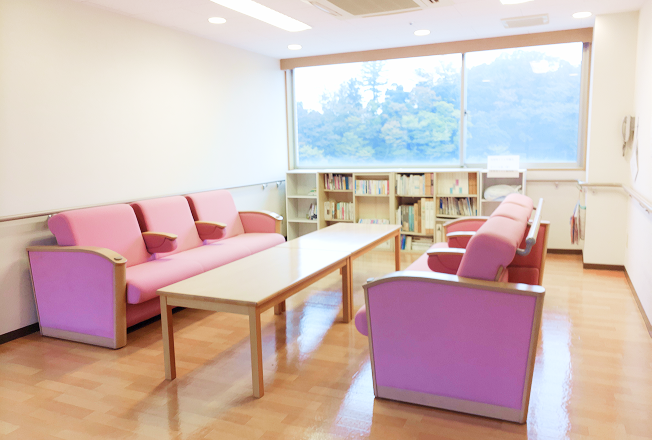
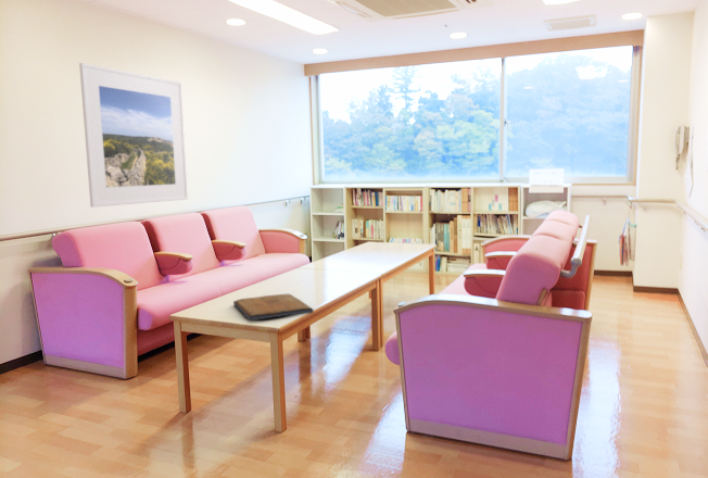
+ religious icon [232,293,315,322]
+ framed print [78,62,189,209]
